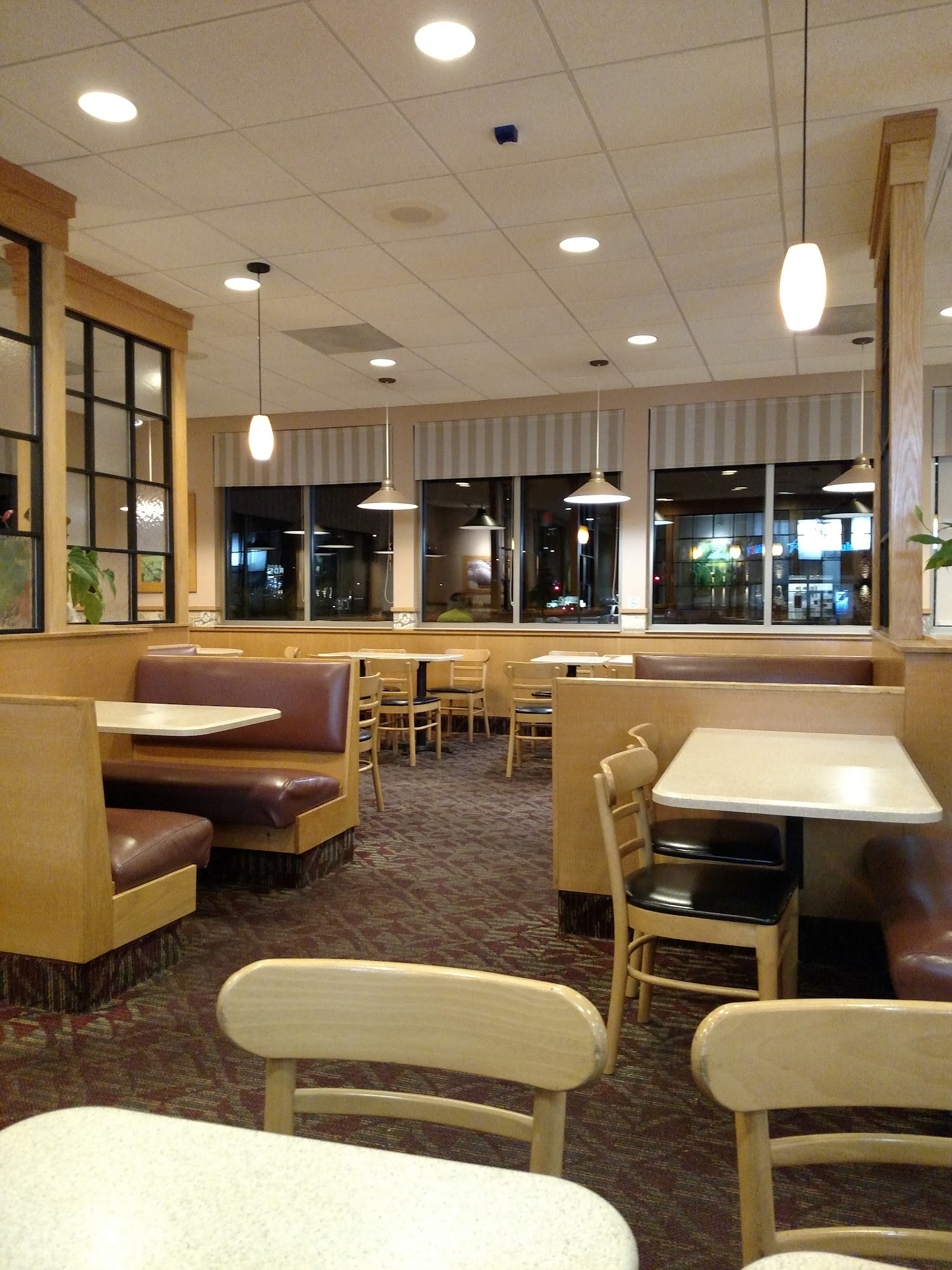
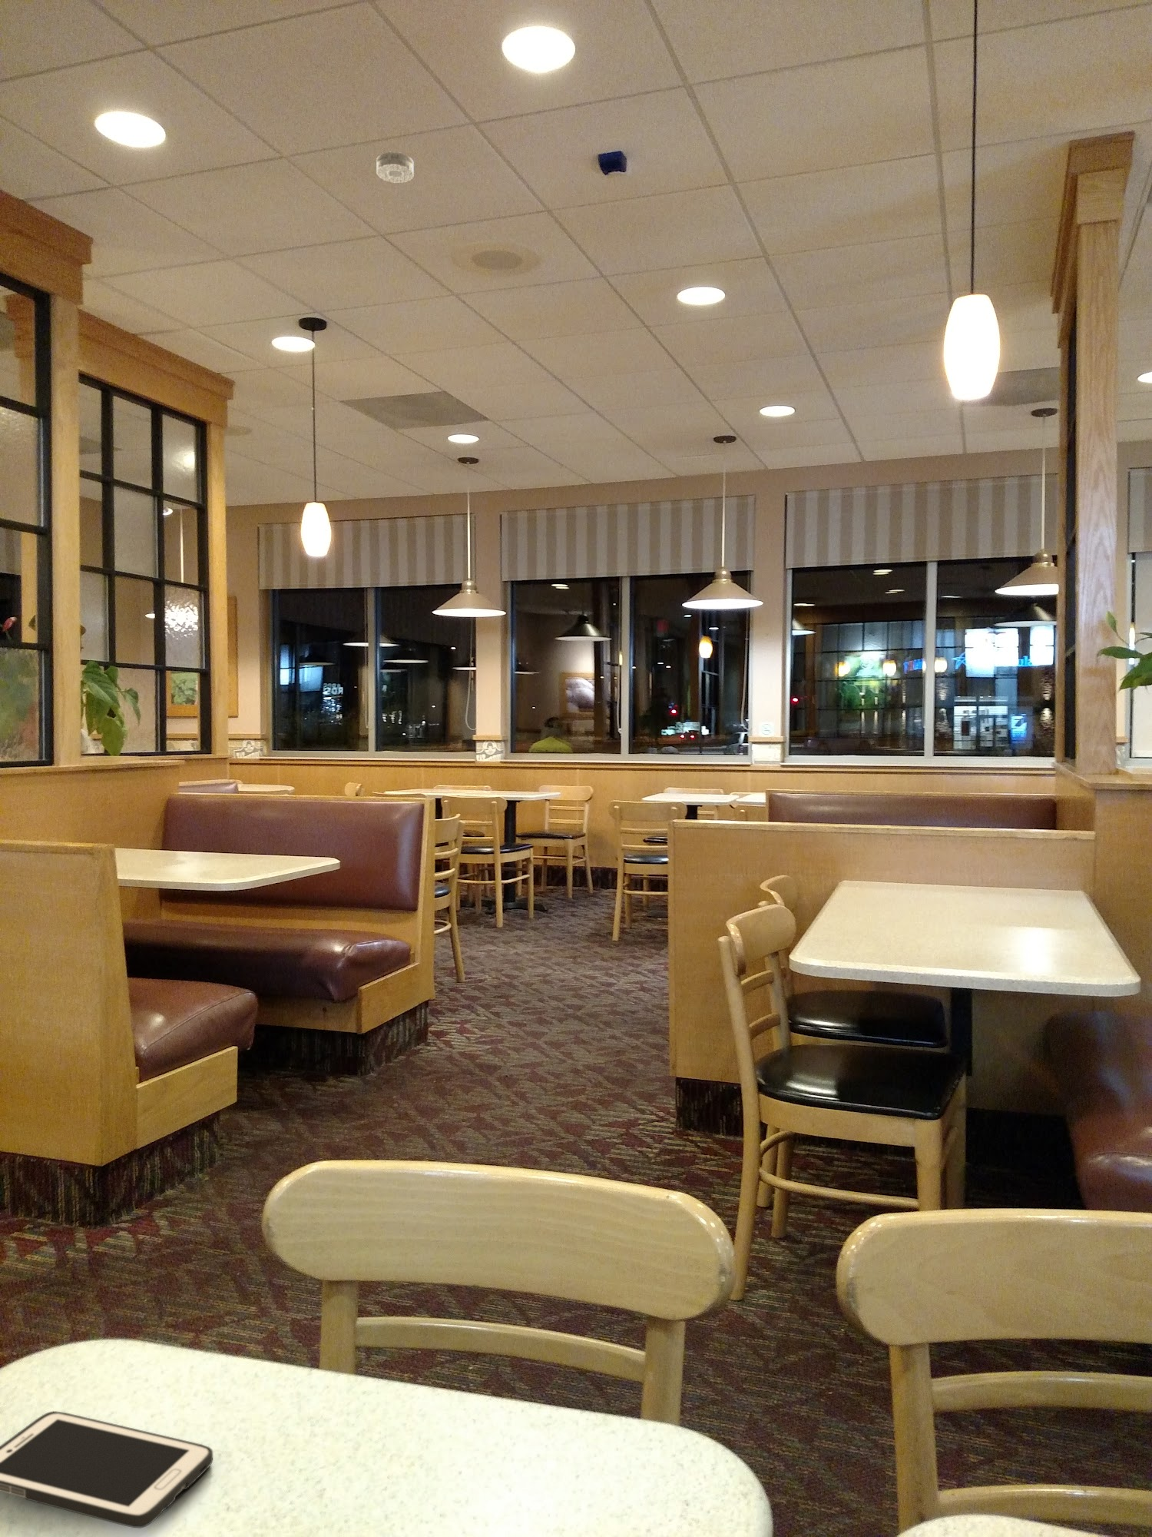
+ smoke detector [375,150,415,184]
+ cell phone [0,1410,213,1529]
